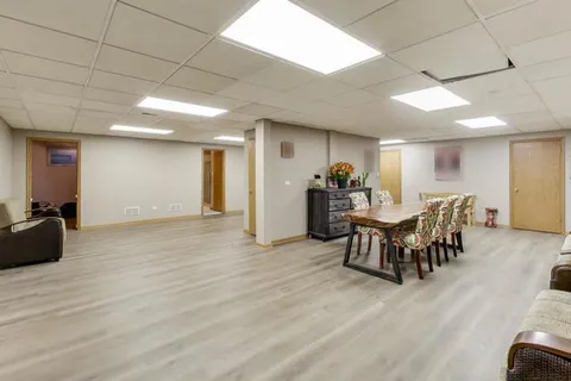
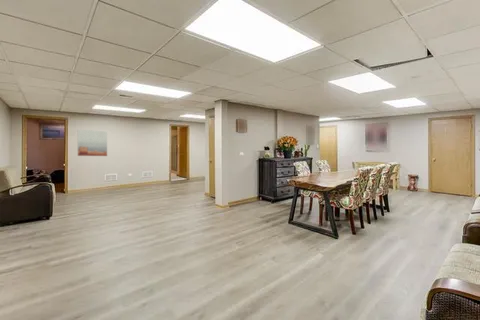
+ wall art [77,129,108,157]
